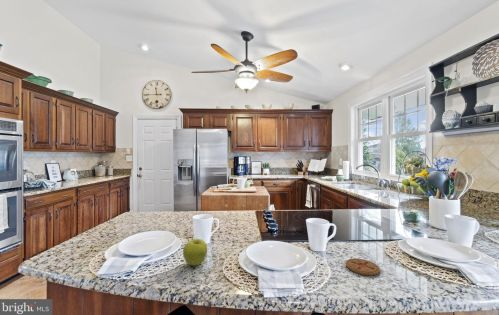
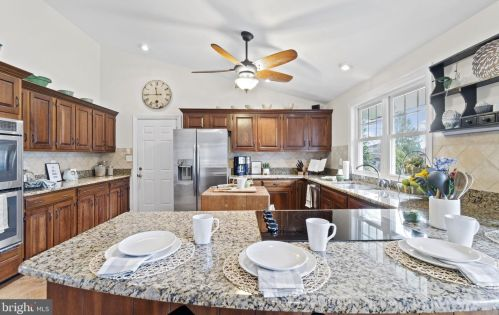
- coaster [345,258,381,276]
- fruit [182,238,208,267]
